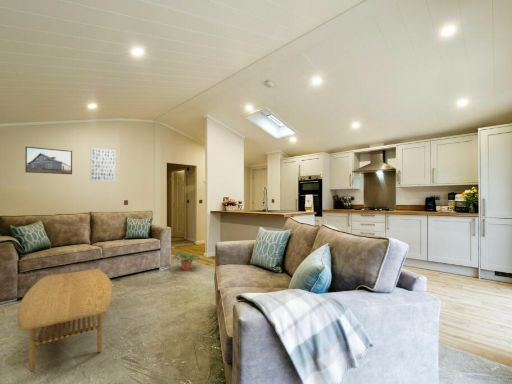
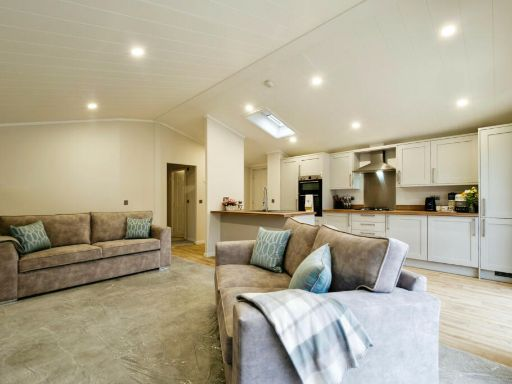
- wall art [90,147,116,183]
- potted plant [169,249,202,271]
- coffee table [17,268,114,373]
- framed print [24,146,73,175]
